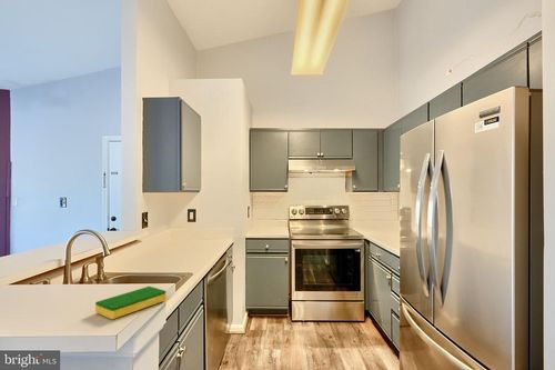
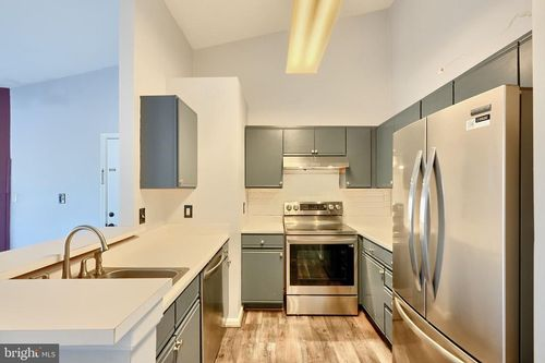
- dish sponge [94,286,168,320]
